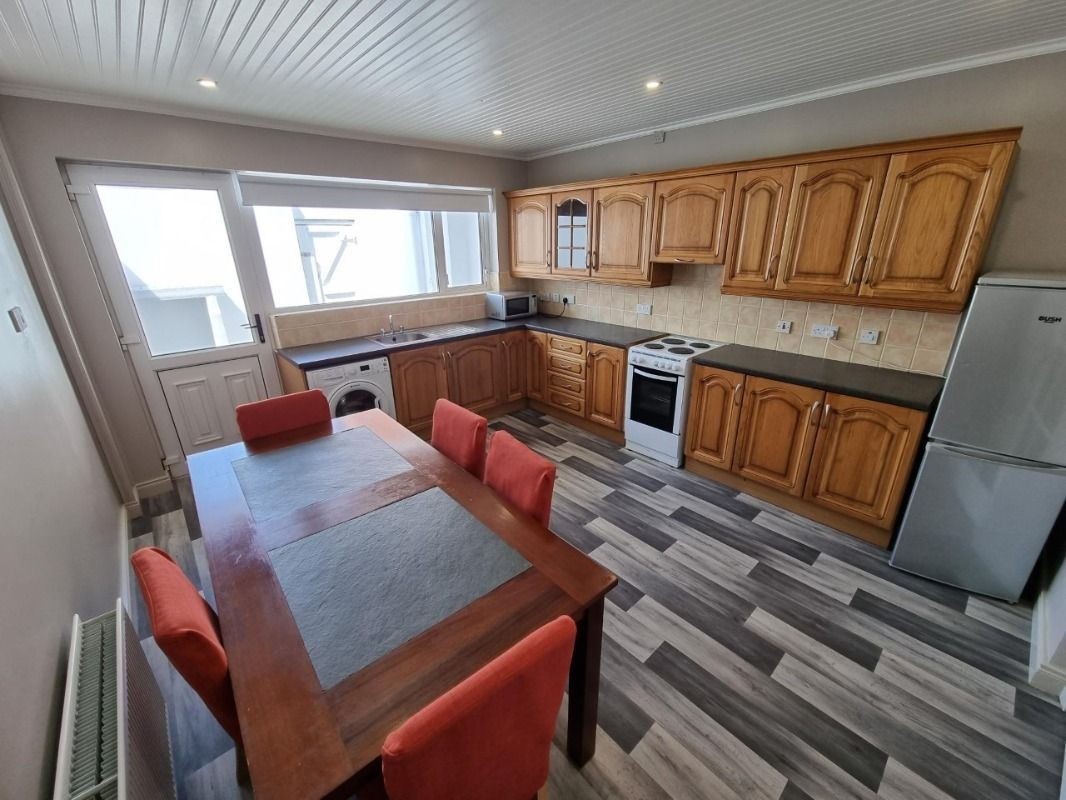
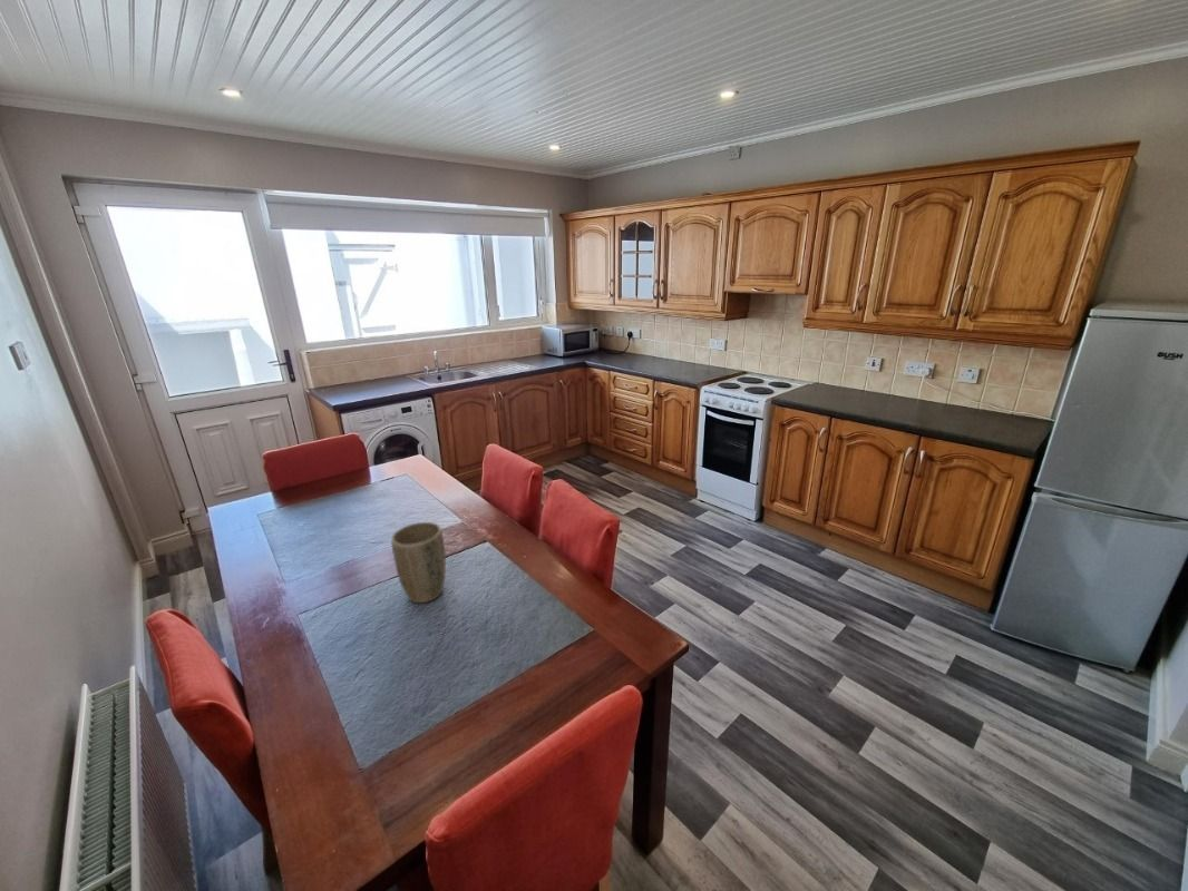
+ plant pot [390,521,447,604]
